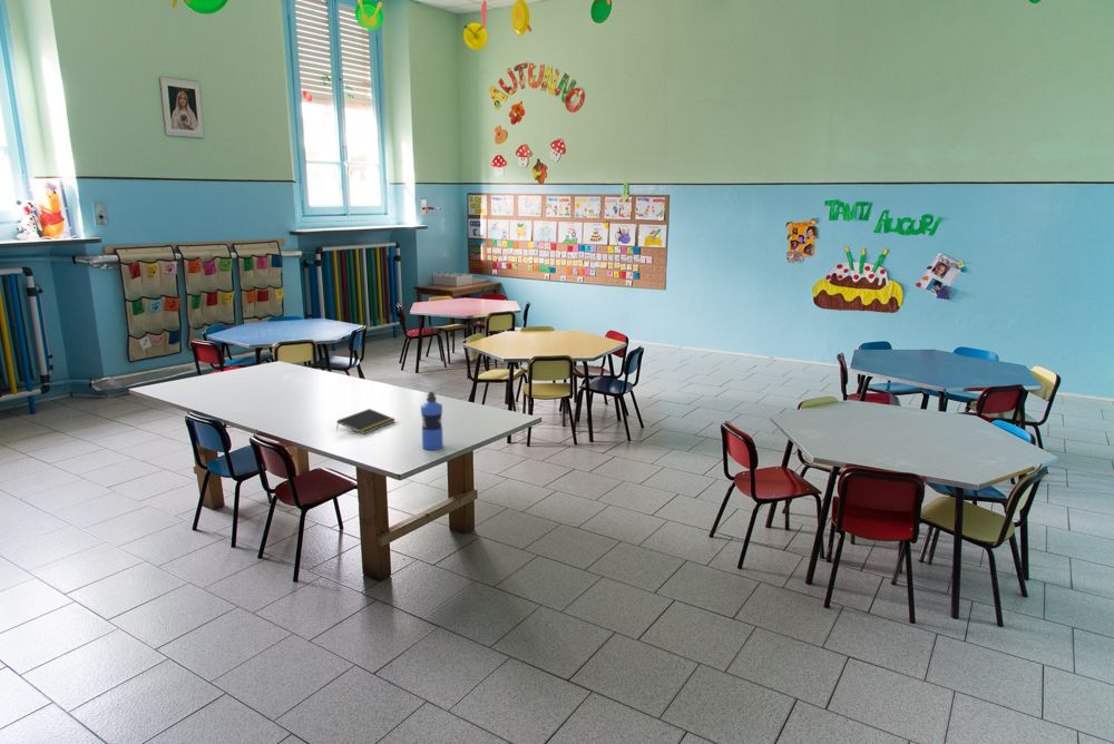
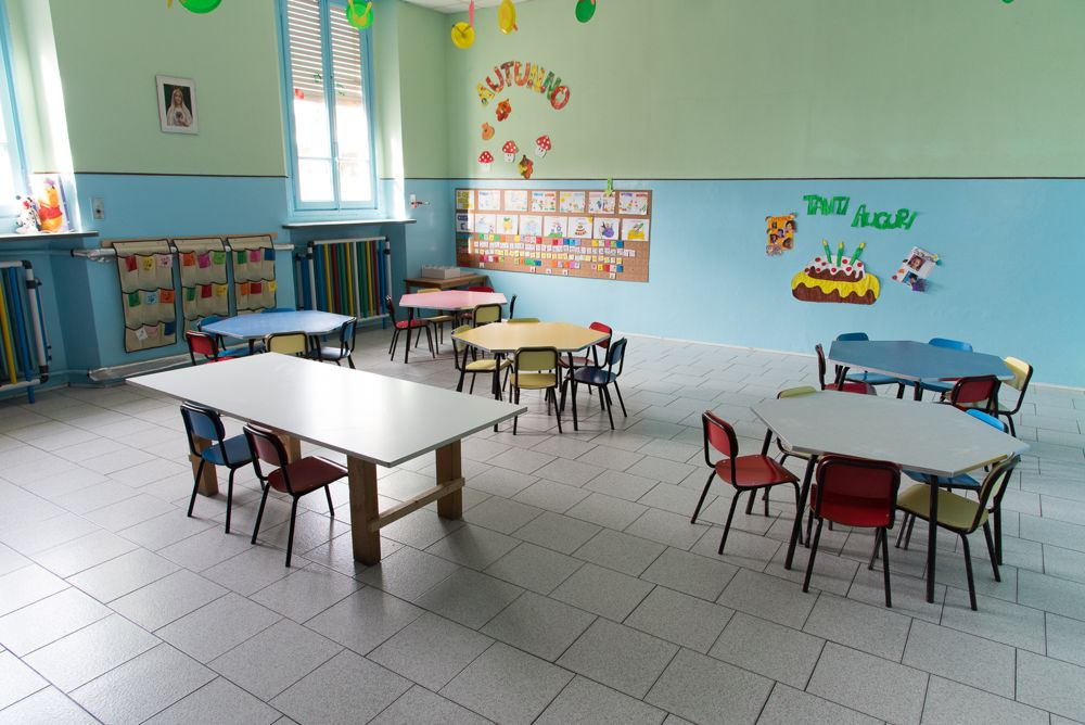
- water bottle [420,391,444,451]
- notepad [335,408,397,435]
